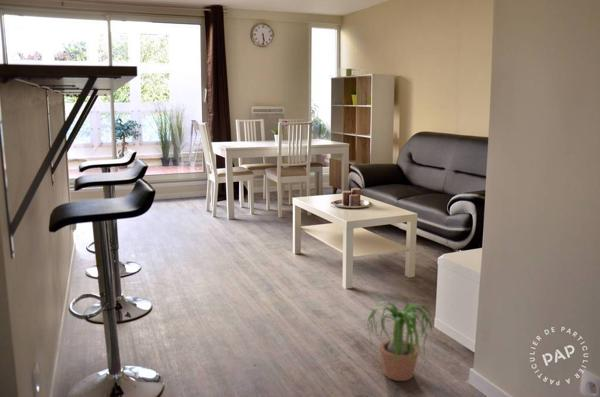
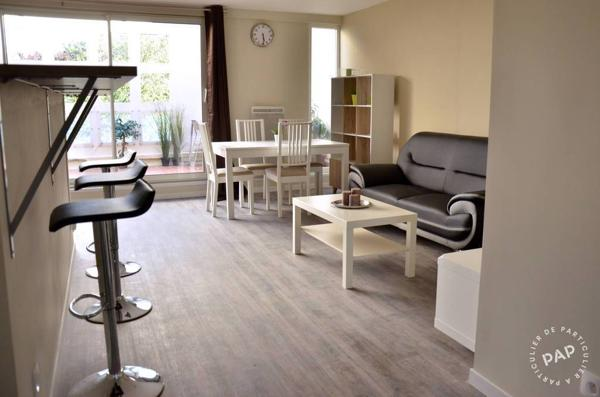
- potted plant [355,300,440,382]
